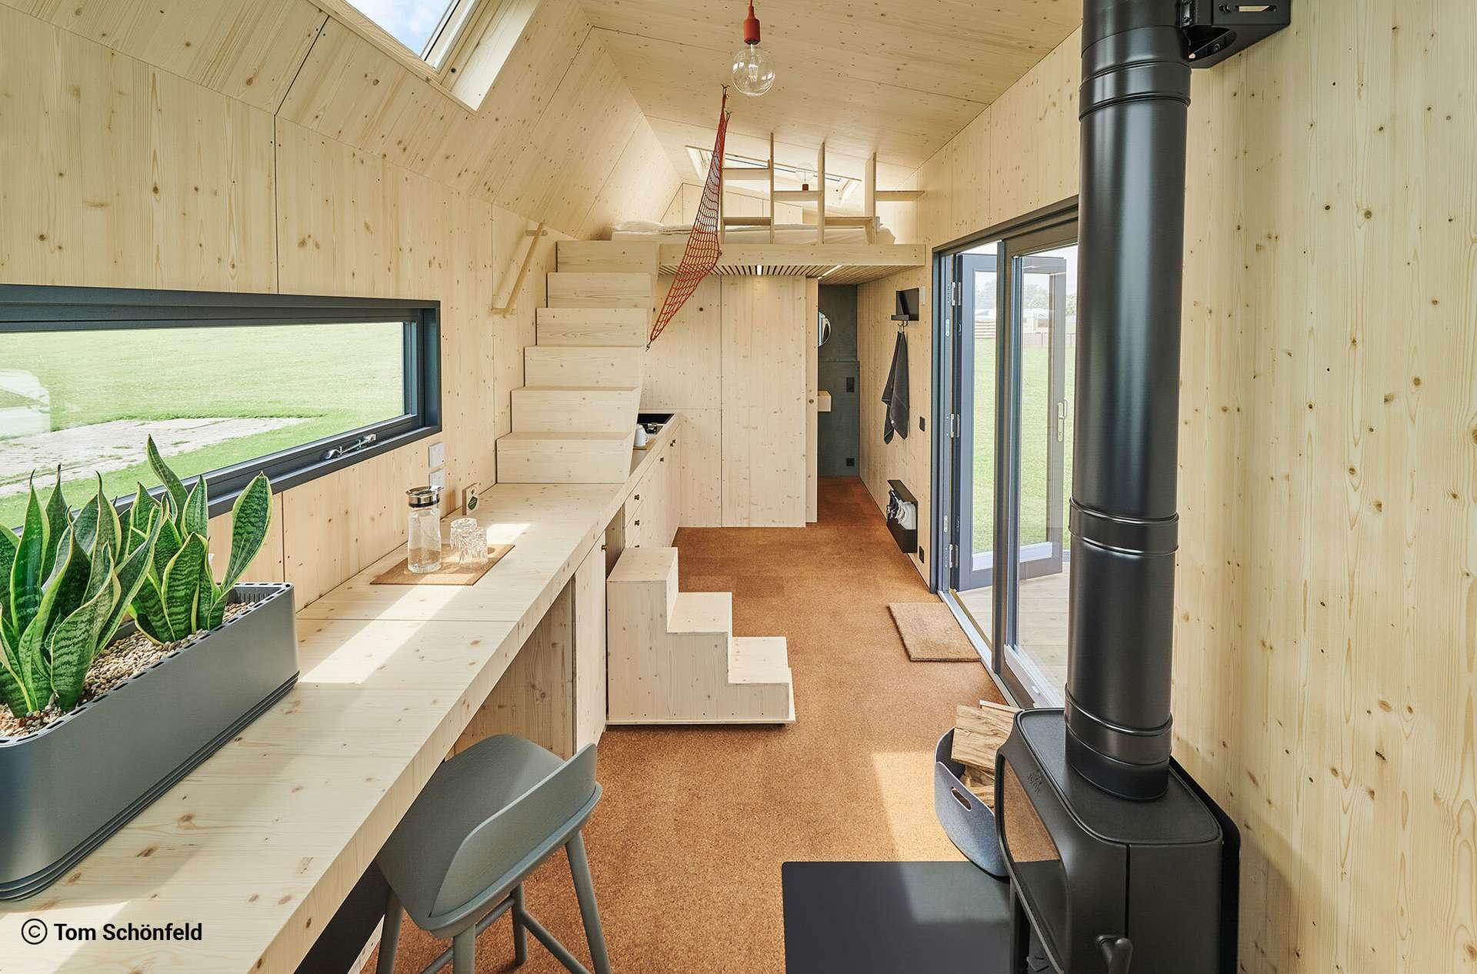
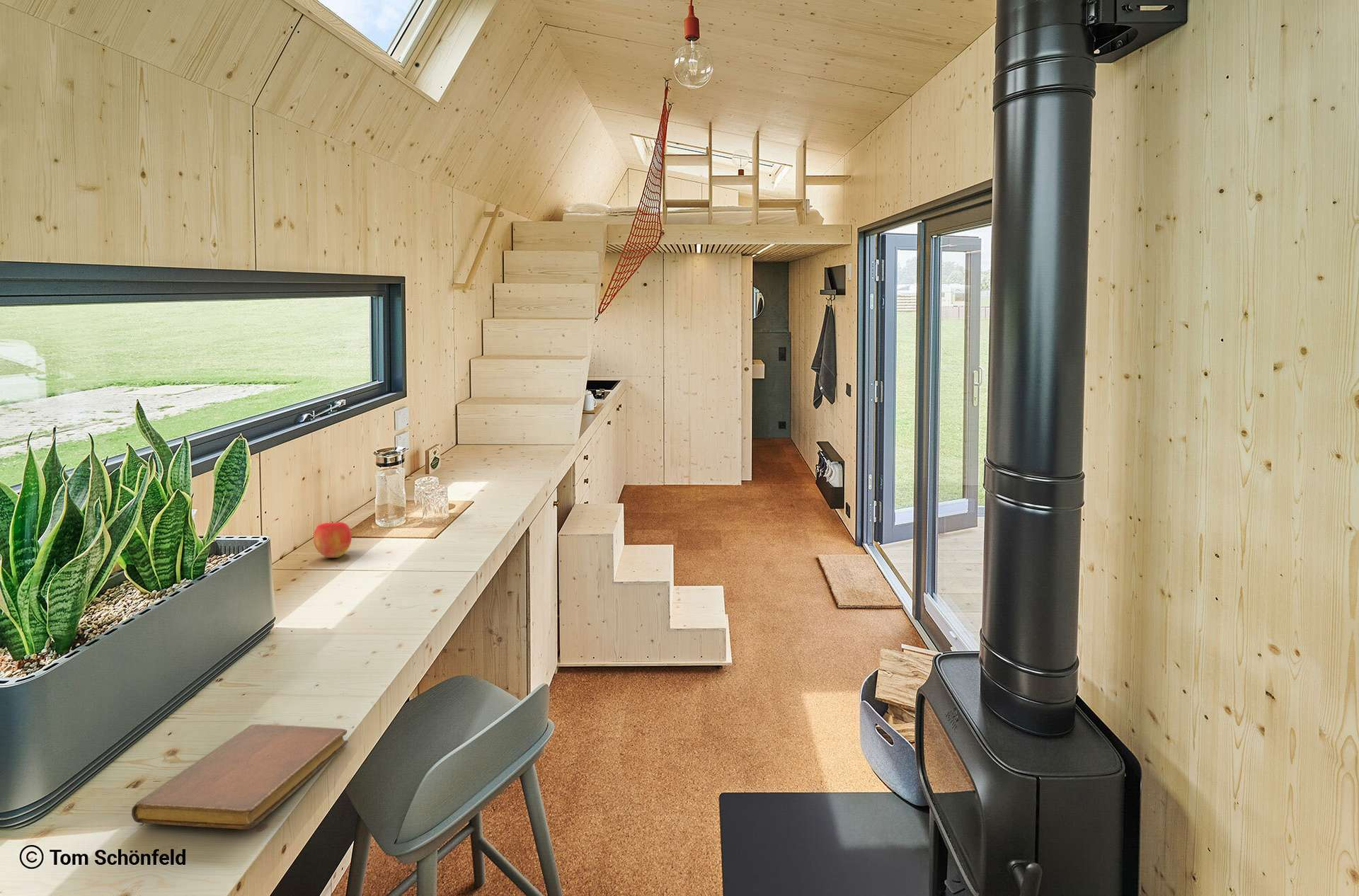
+ notebook [131,723,349,830]
+ apple [313,520,352,558]
